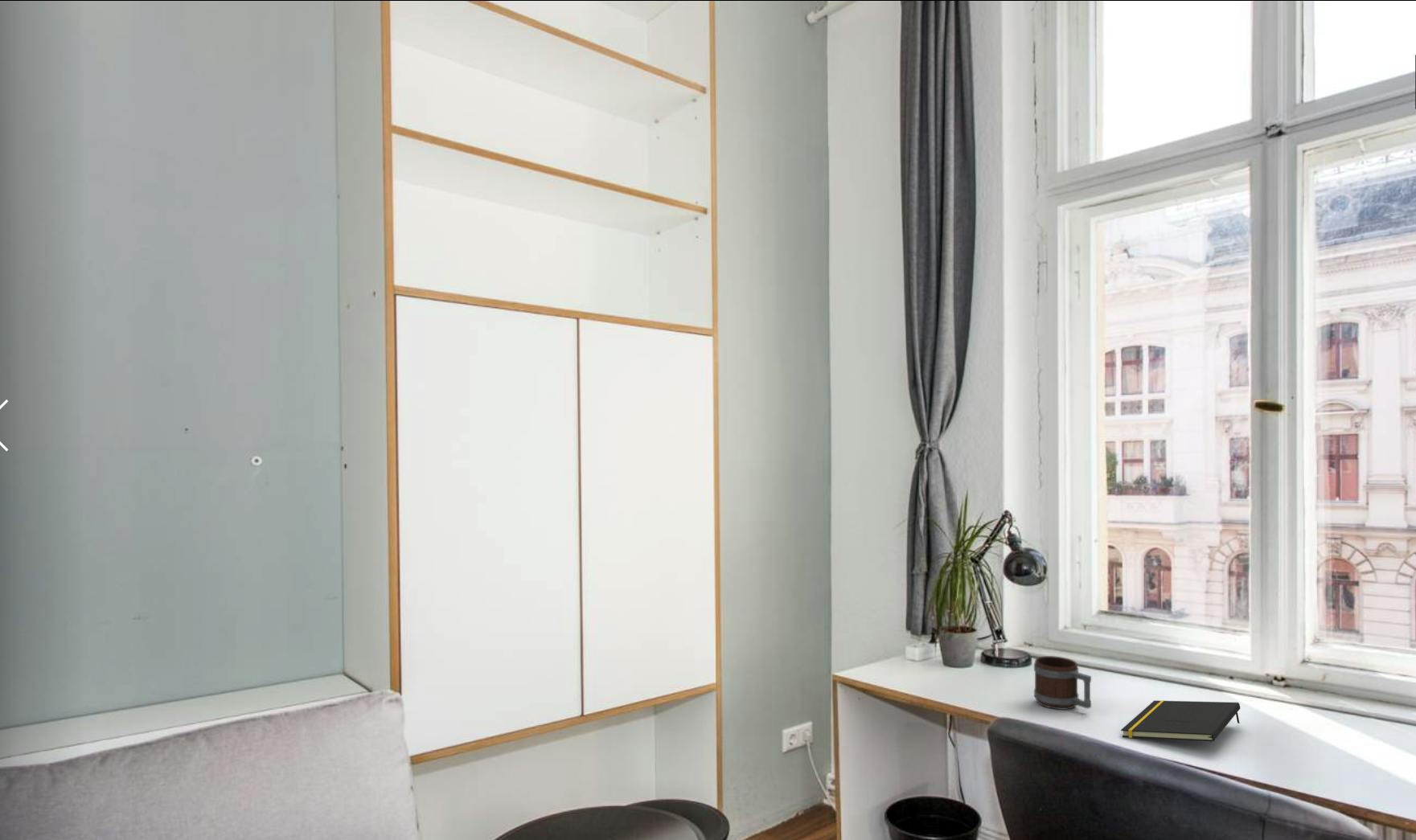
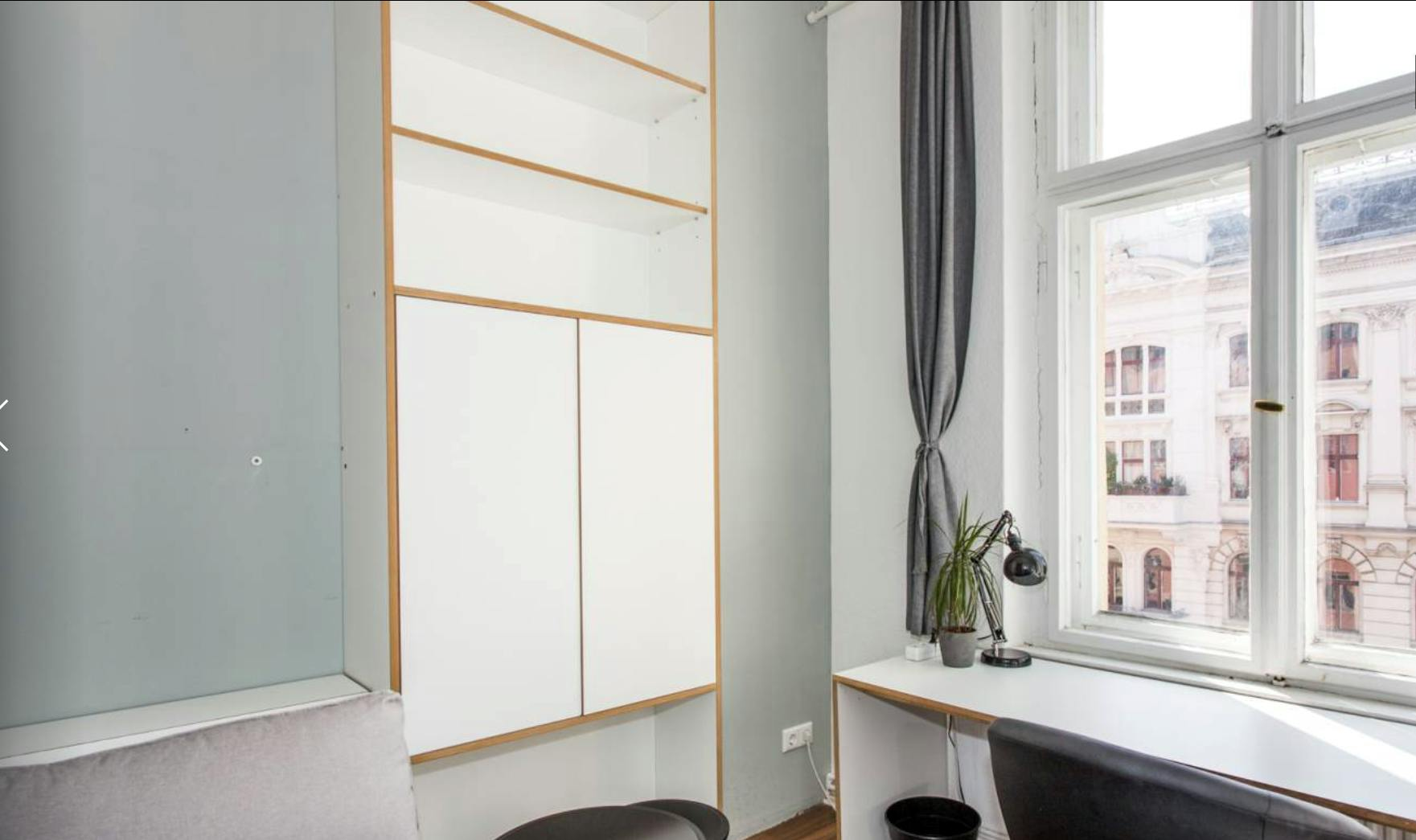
- mug [1033,655,1092,711]
- notepad [1120,699,1241,742]
